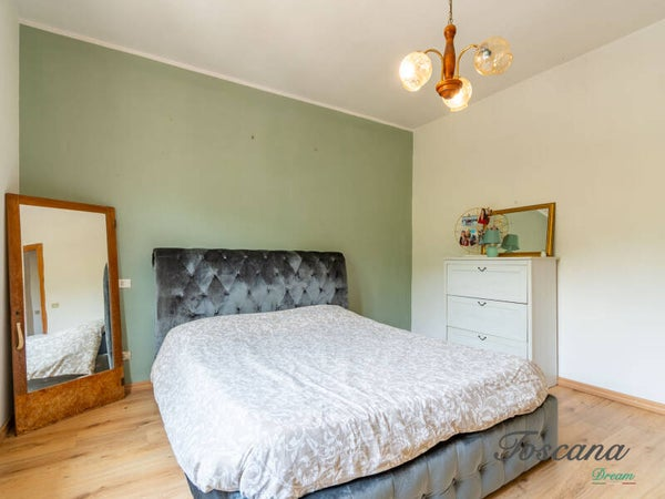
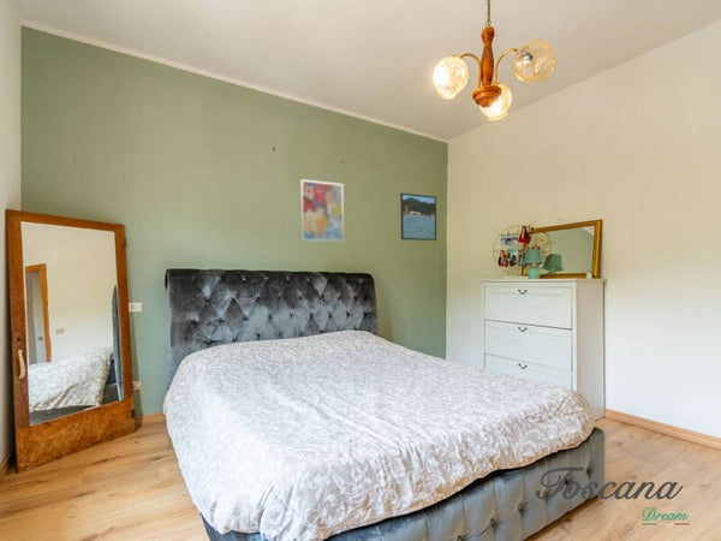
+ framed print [399,192,437,242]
+ wall art [299,178,345,243]
